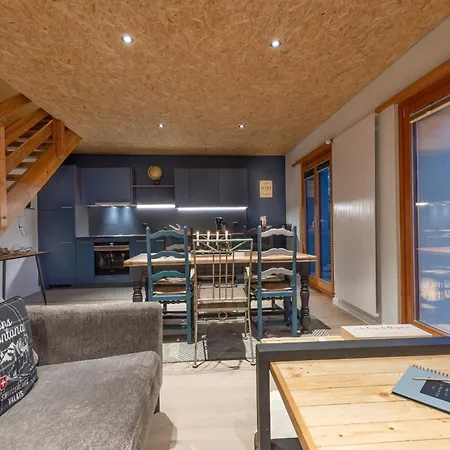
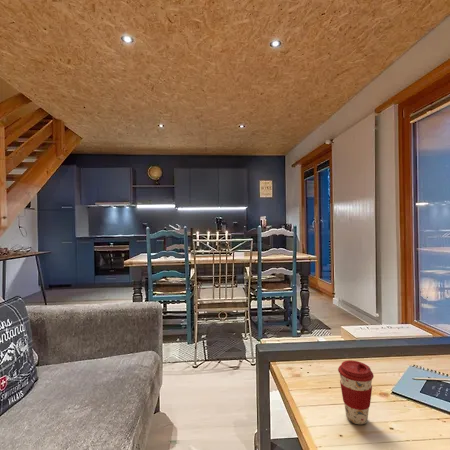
+ coffee cup [337,359,374,425]
